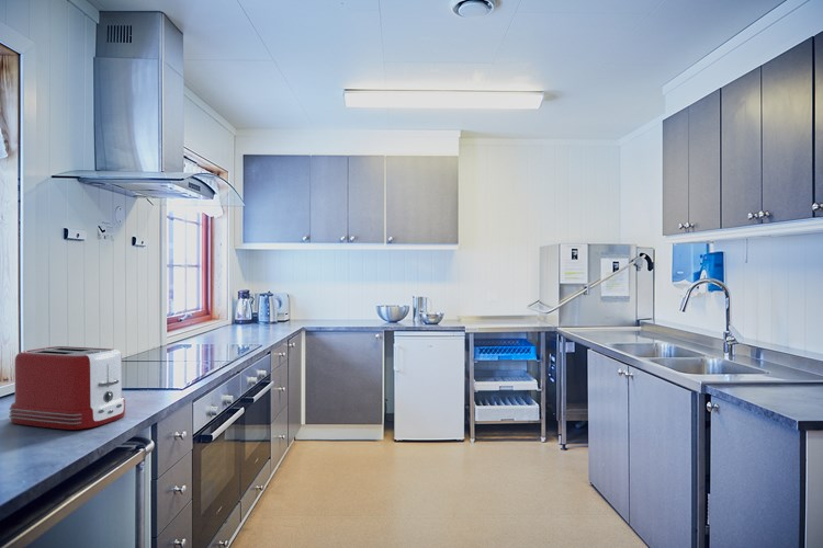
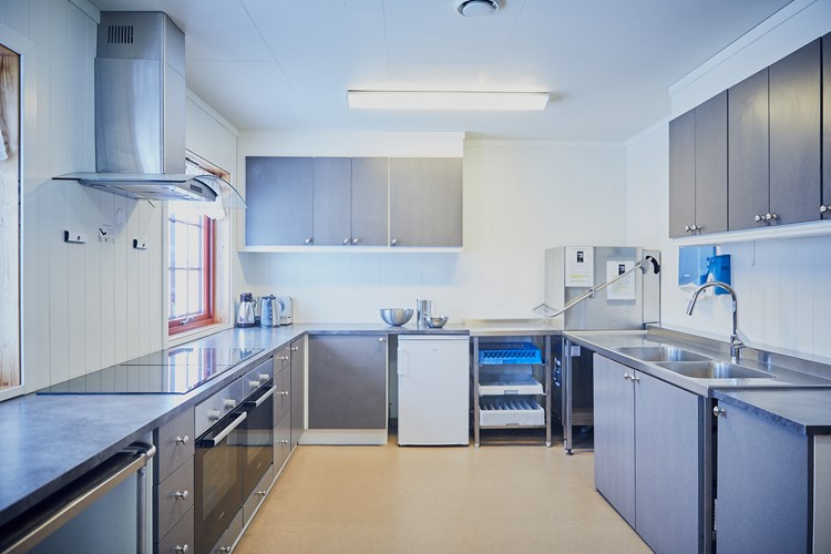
- toaster [8,345,127,431]
